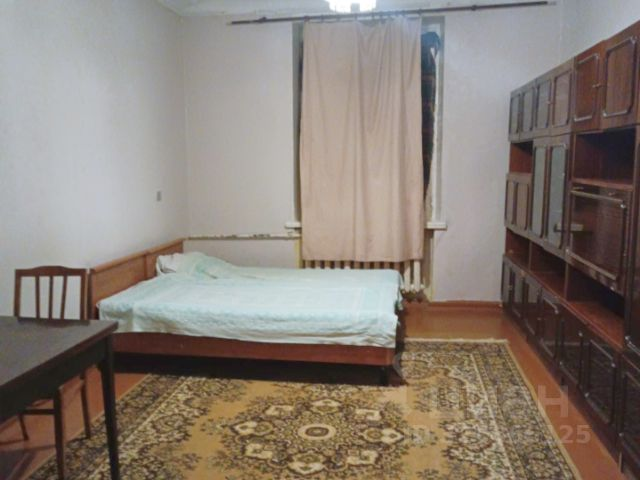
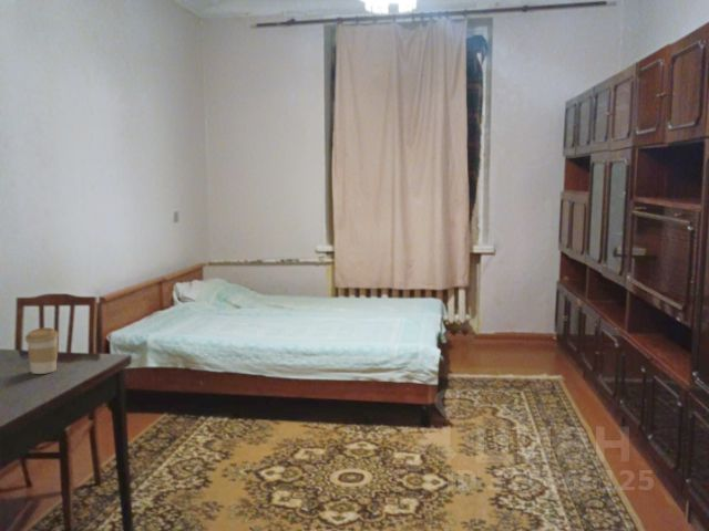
+ coffee cup [24,326,60,375]
